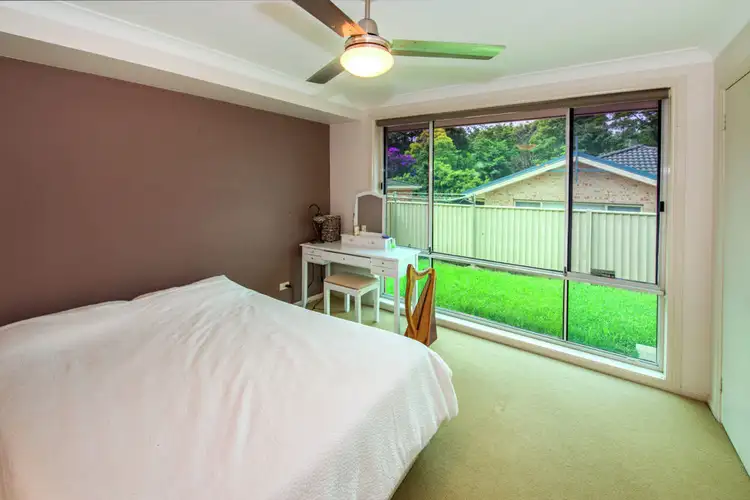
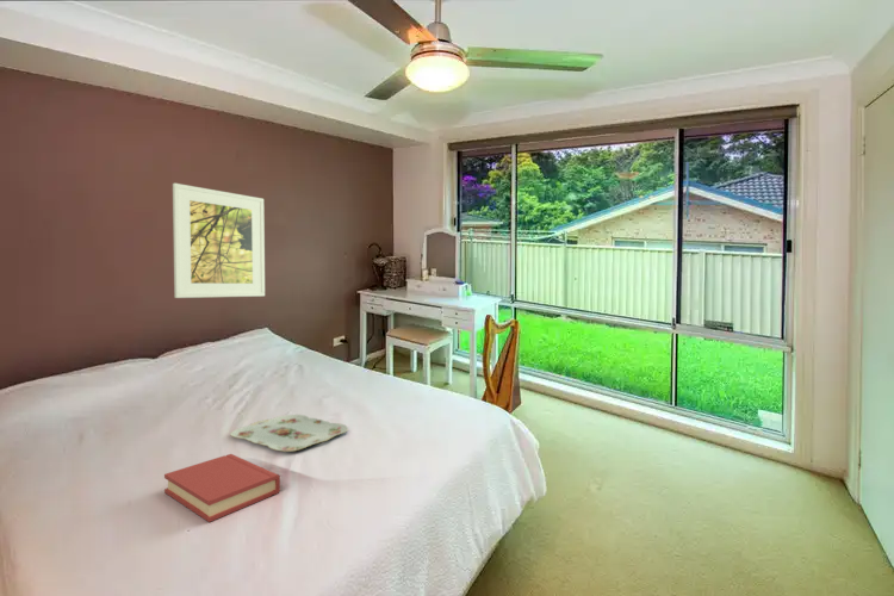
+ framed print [172,182,266,299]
+ serving tray [229,414,349,453]
+ hardback book [163,453,281,523]
